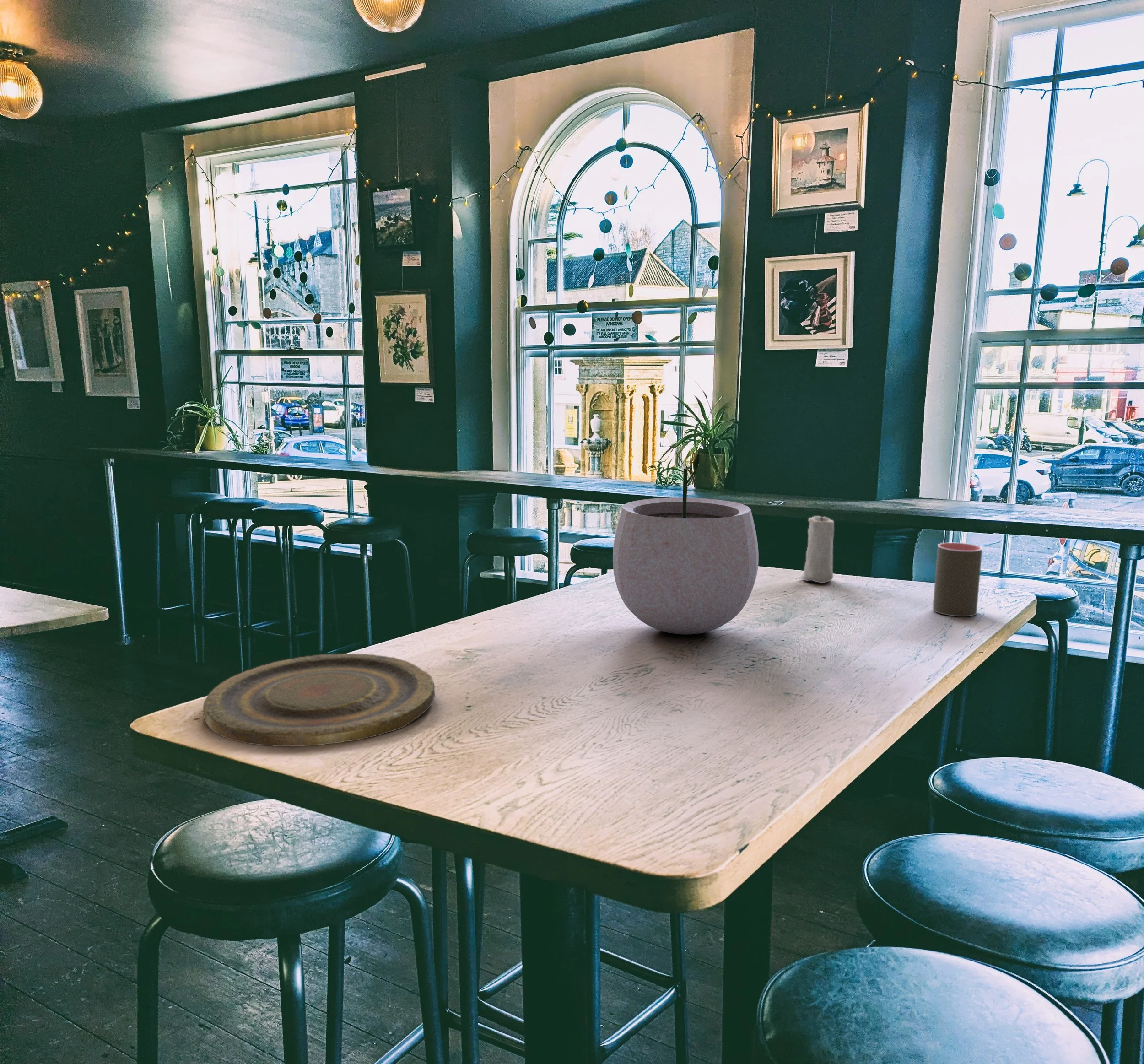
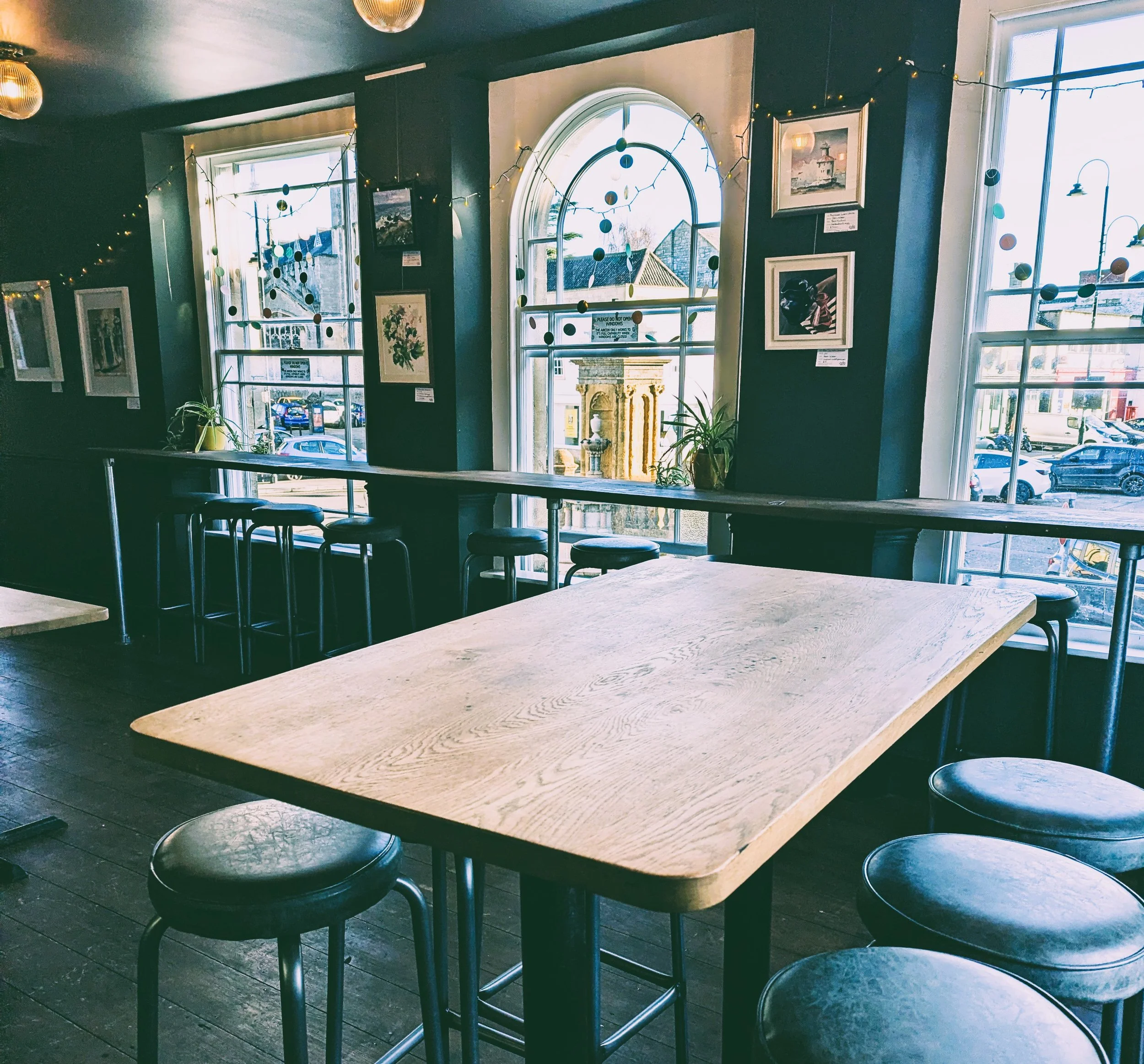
- candle [801,511,835,583]
- cup [932,542,983,617]
- plate [202,653,436,747]
- plant pot [612,451,759,635]
